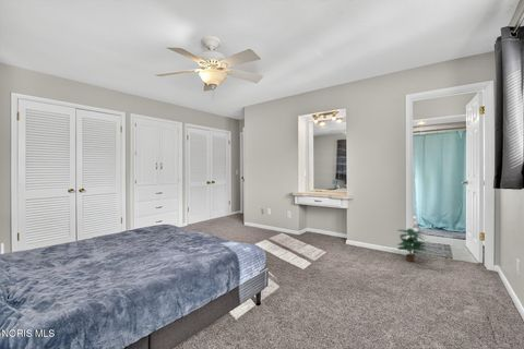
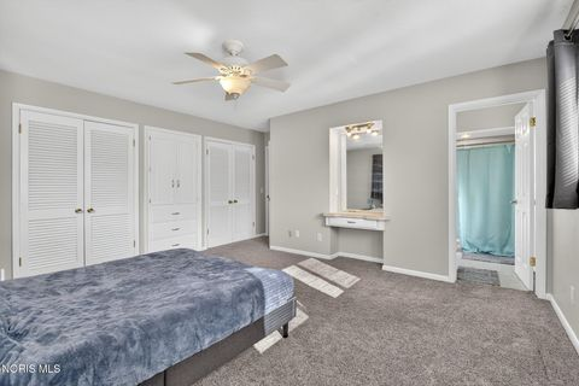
- potted plant [396,227,428,263]
